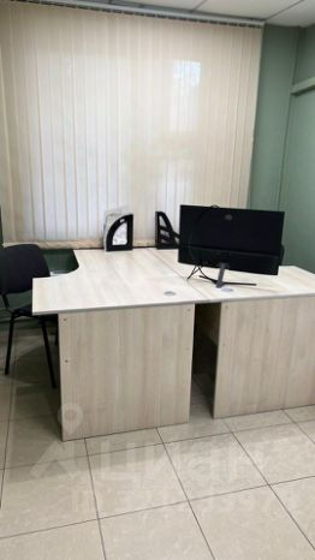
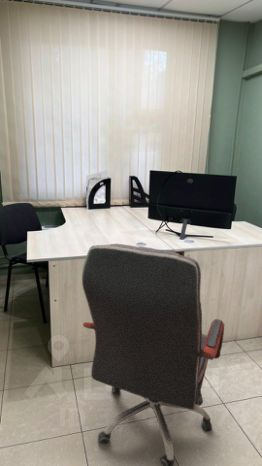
+ office chair [81,243,225,466]
